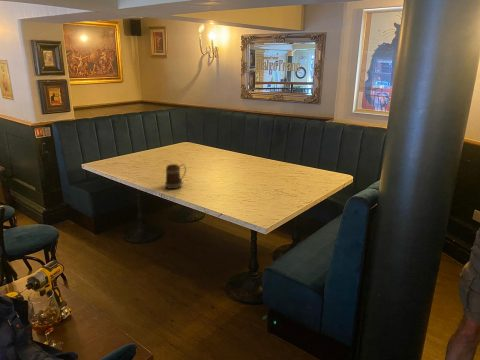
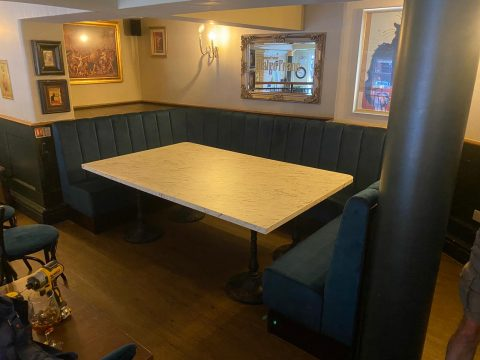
- beer mug [164,163,187,190]
